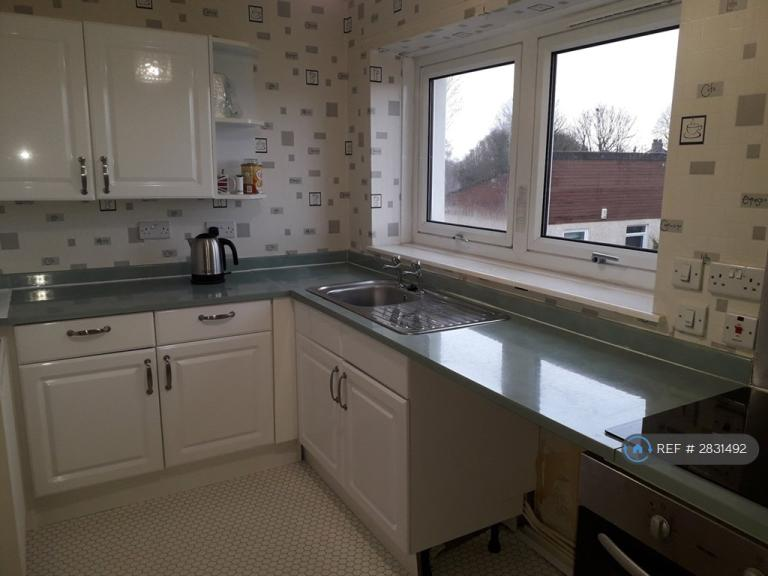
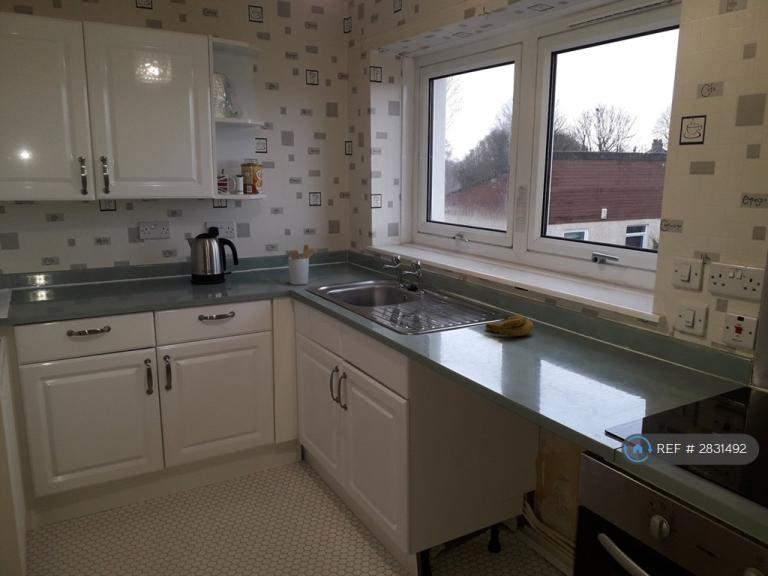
+ banana [485,314,534,337]
+ utensil holder [287,243,320,286]
